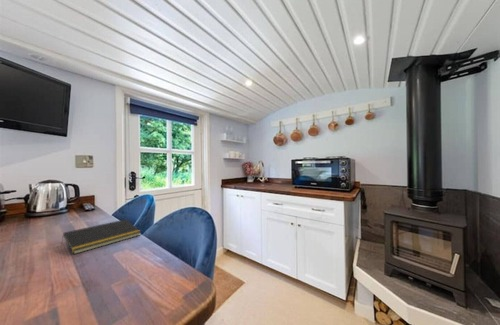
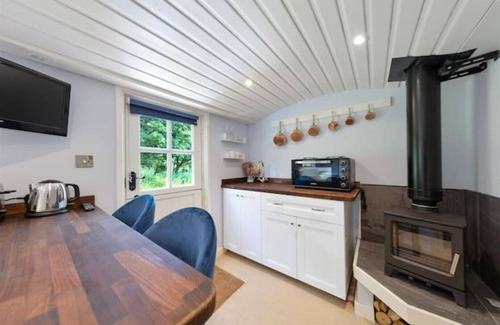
- notepad [60,218,142,255]
